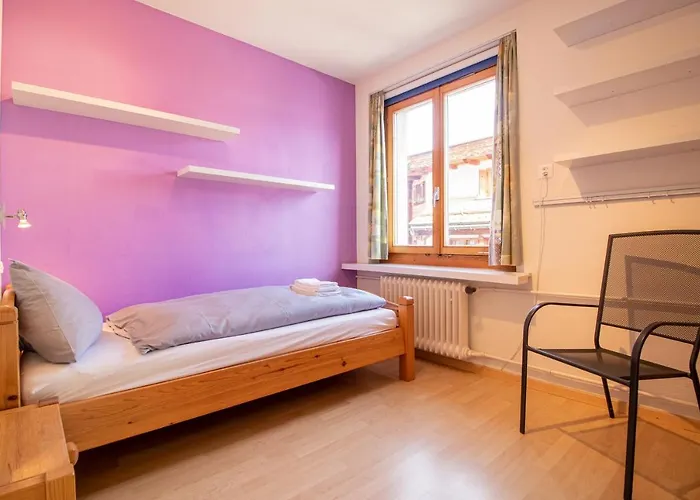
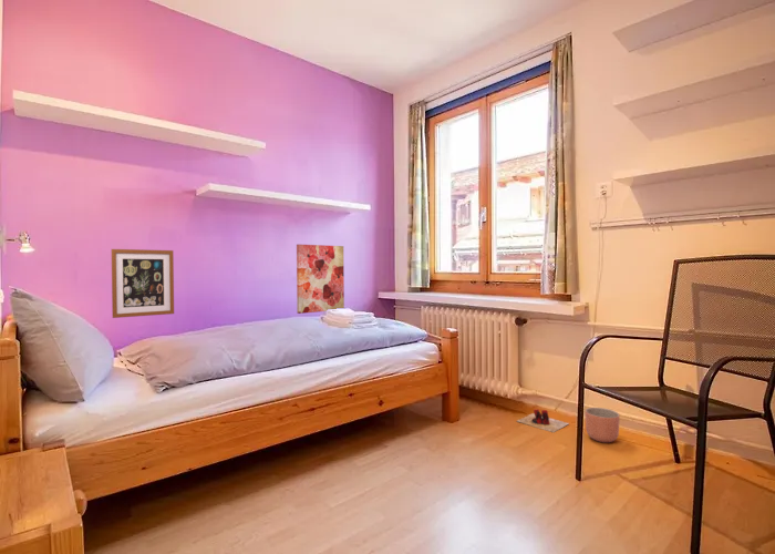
+ wall art [111,248,175,319]
+ slippers [516,408,570,433]
+ planter [585,407,621,443]
+ wall art [296,243,345,315]
